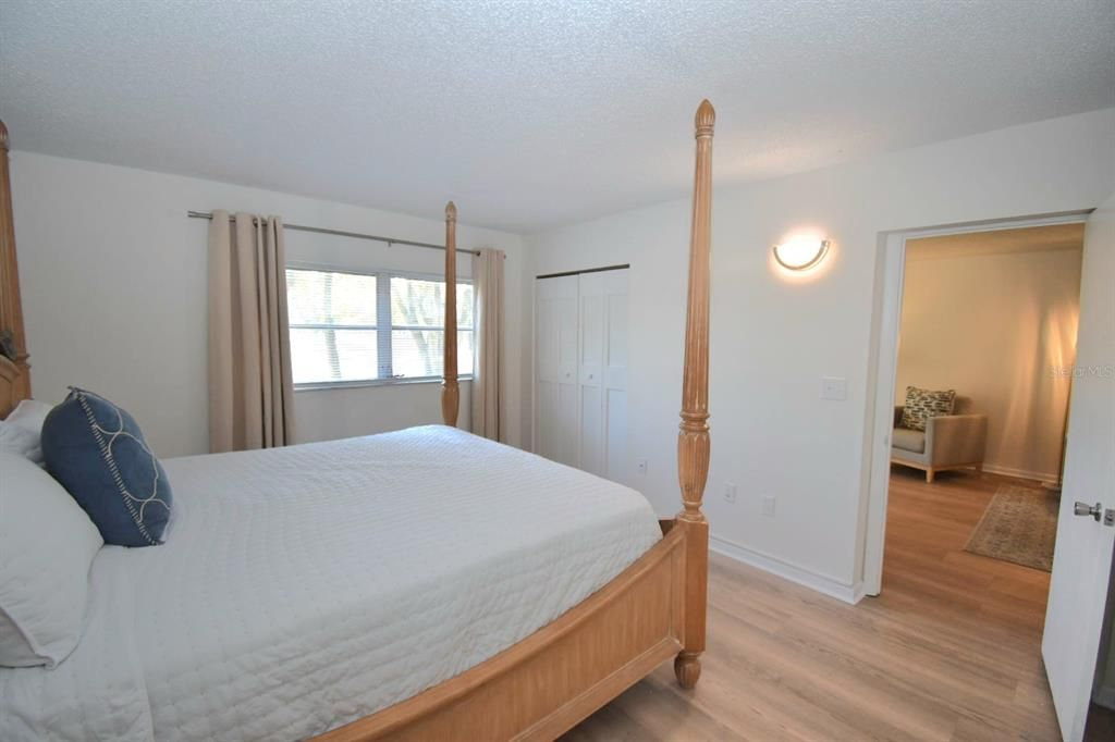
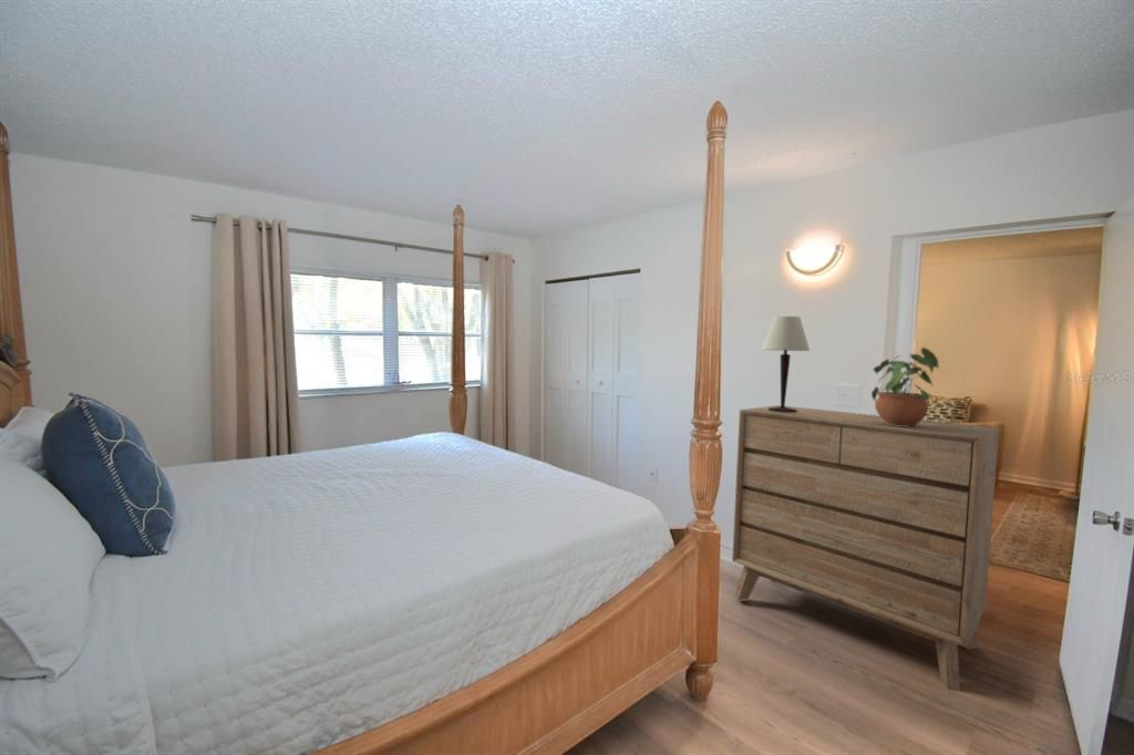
+ potted plant [870,347,940,426]
+ table lamp [761,316,811,413]
+ dresser [731,404,1000,692]
